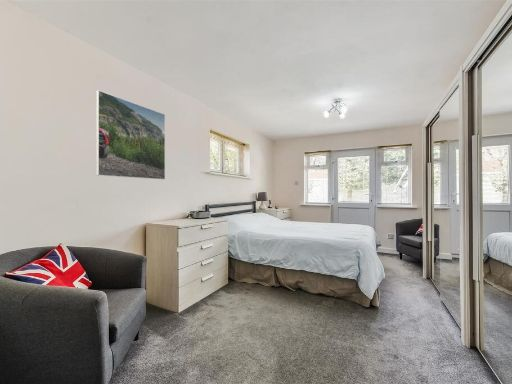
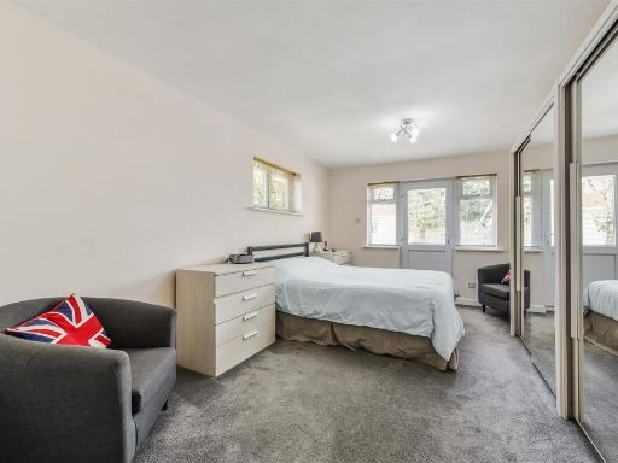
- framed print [95,89,166,181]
